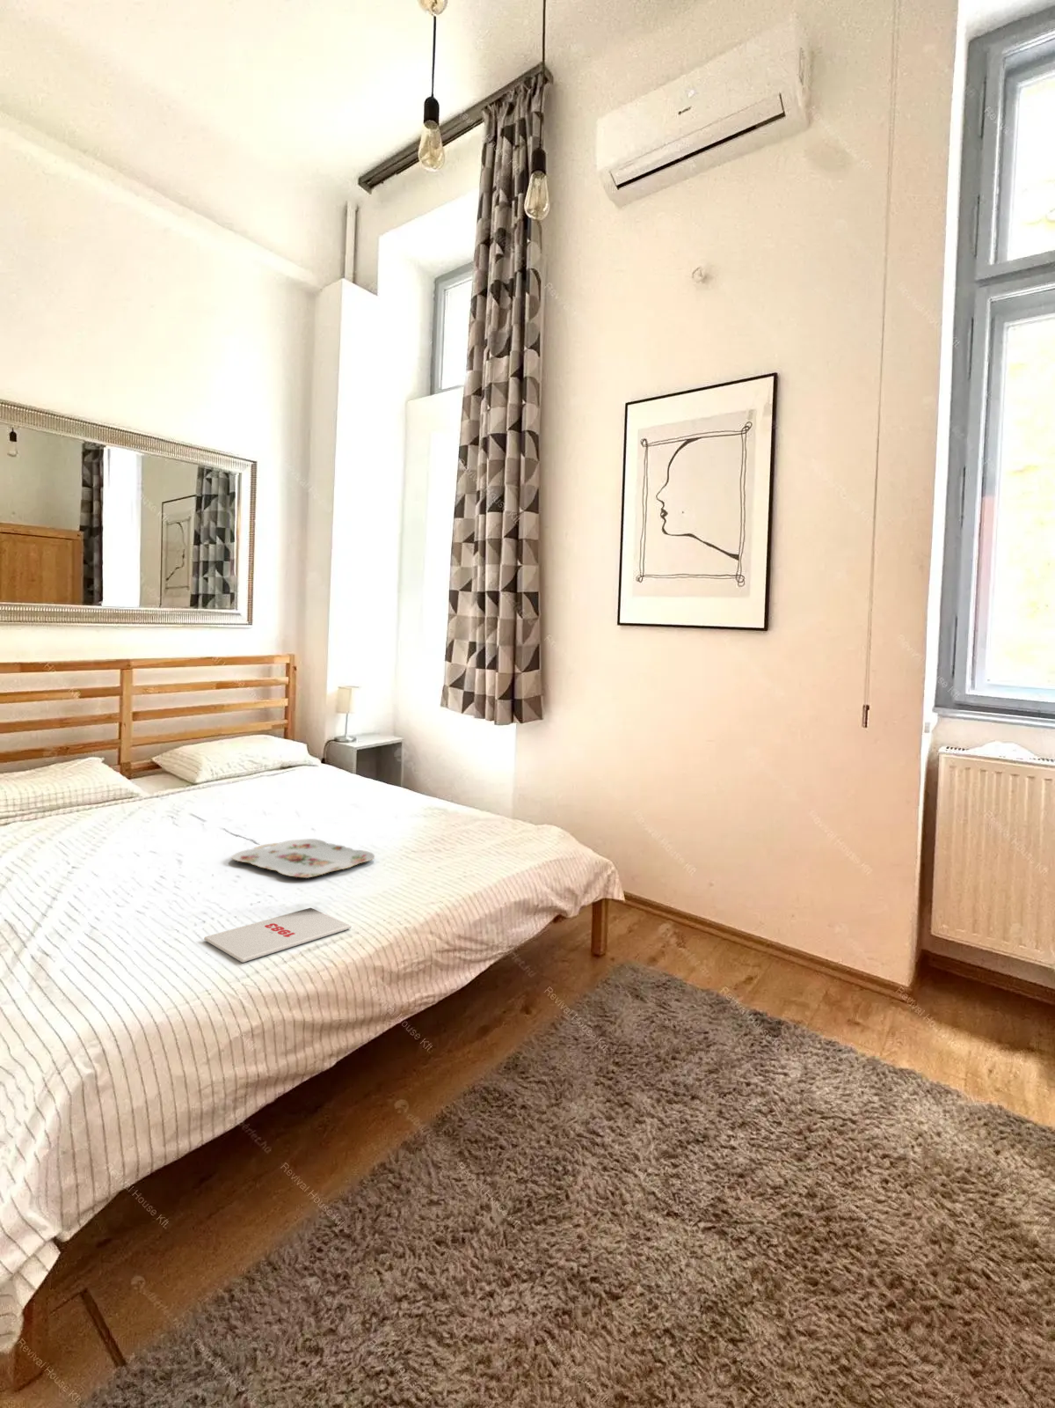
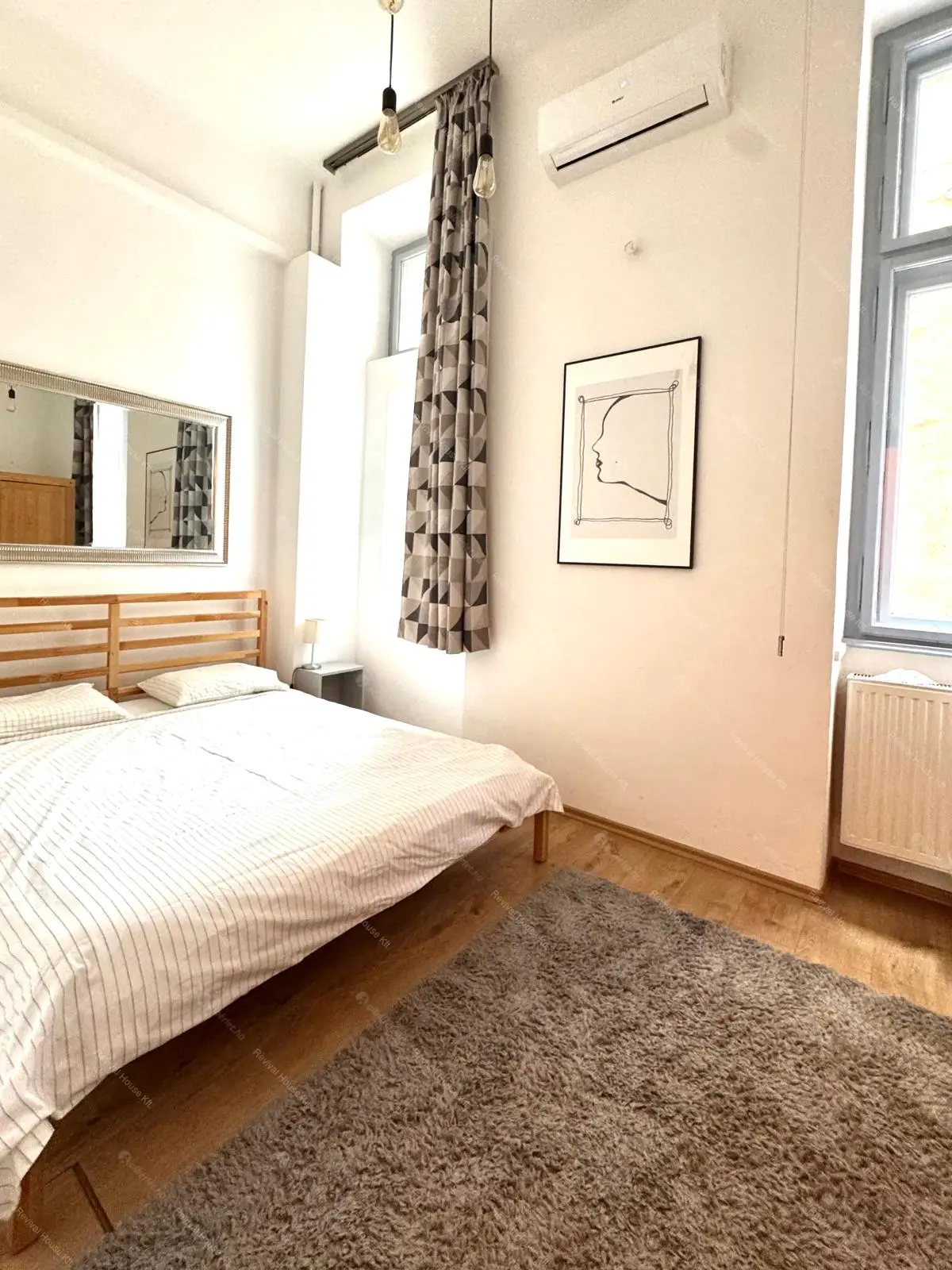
- serving tray [231,838,376,879]
- magazine [203,907,352,963]
